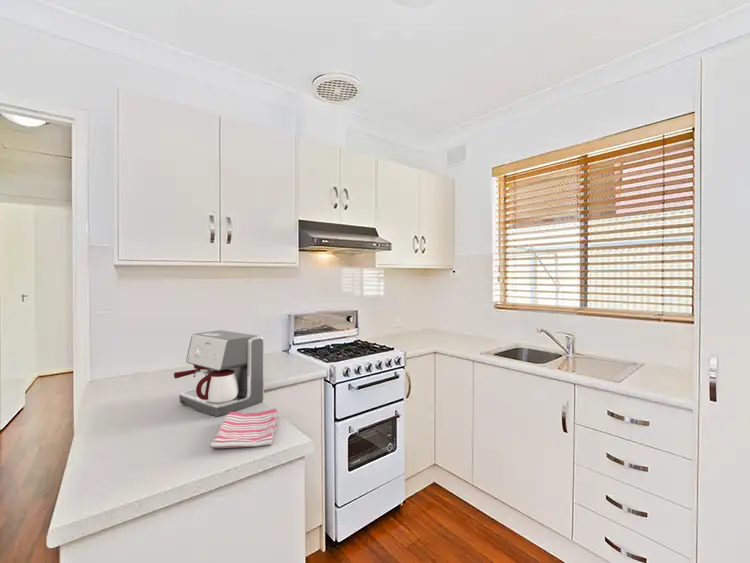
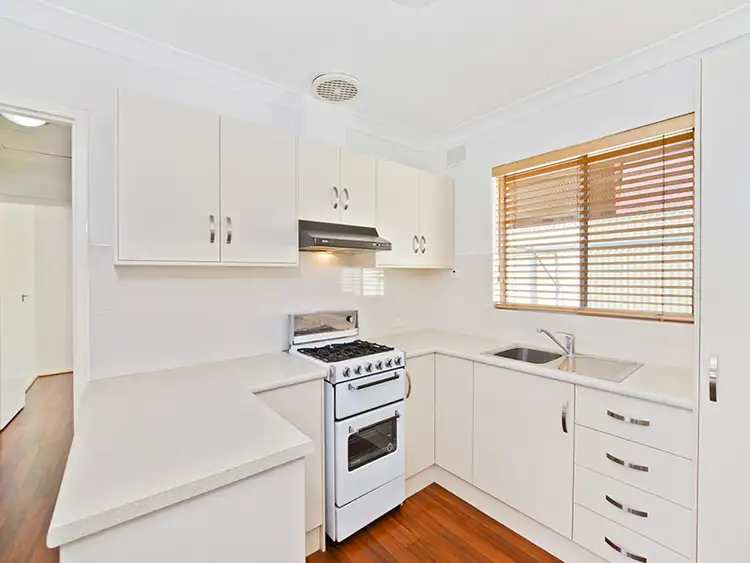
- dish towel [210,407,278,449]
- coffee maker [173,329,265,418]
